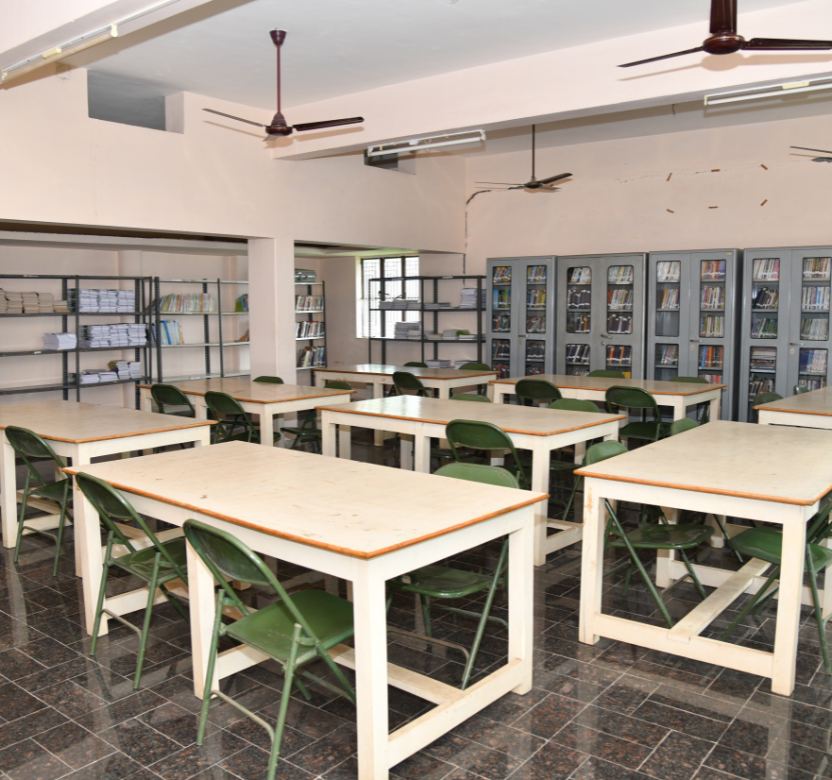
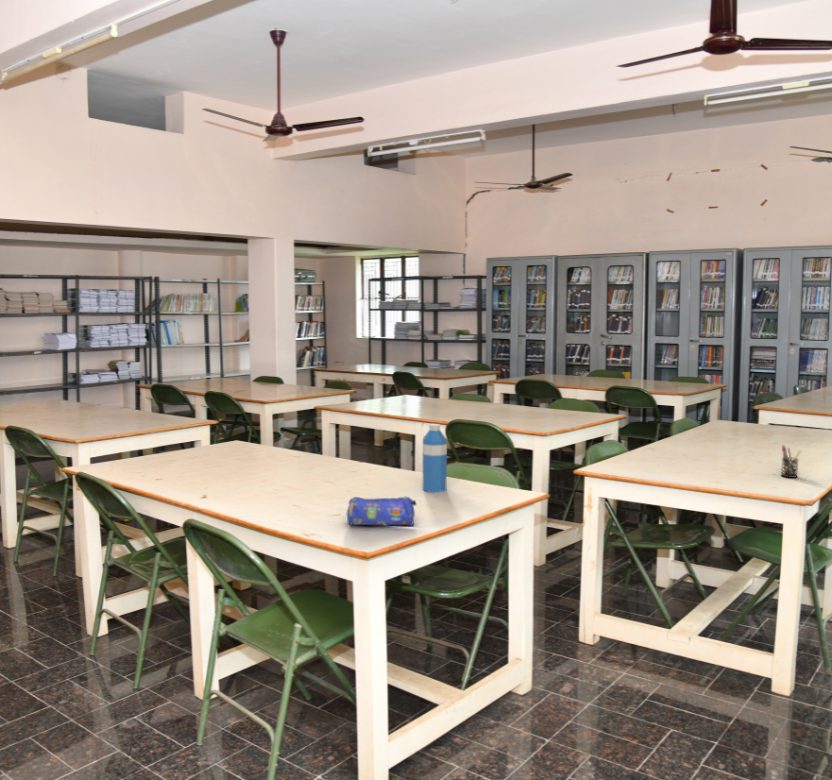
+ water bottle [422,423,448,493]
+ pen holder [780,444,802,479]
+ pencil case [346,495,417,527]
